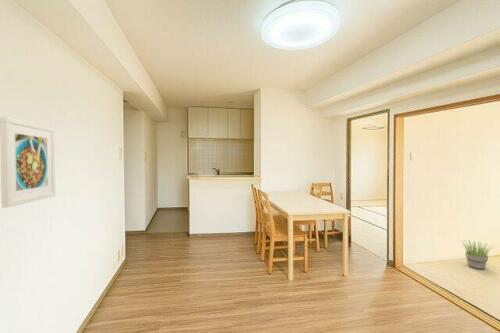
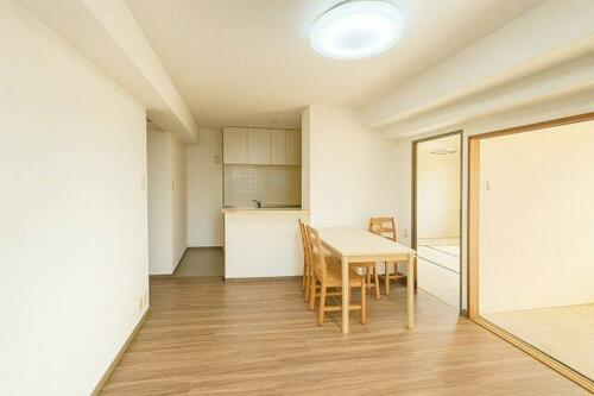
- potted plant [459,239,494,270]
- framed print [0,116,56,209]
